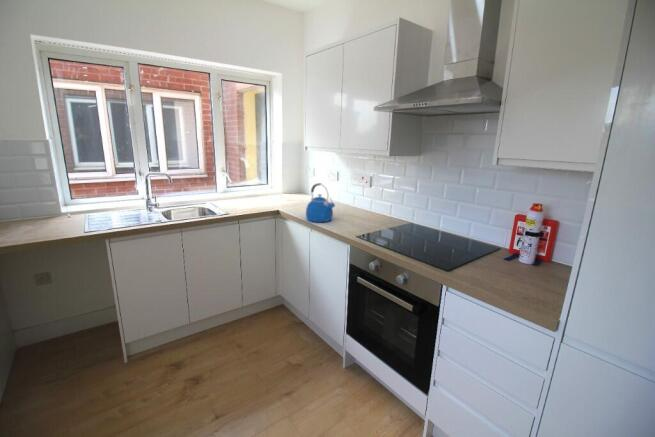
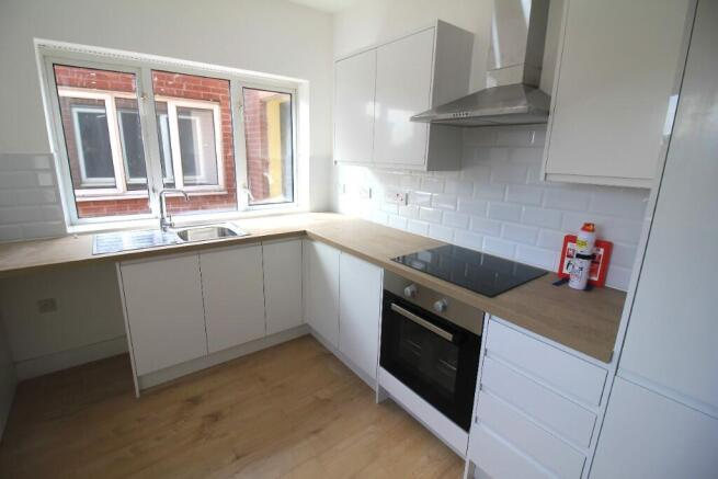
- kettle [305,182,336,223]
